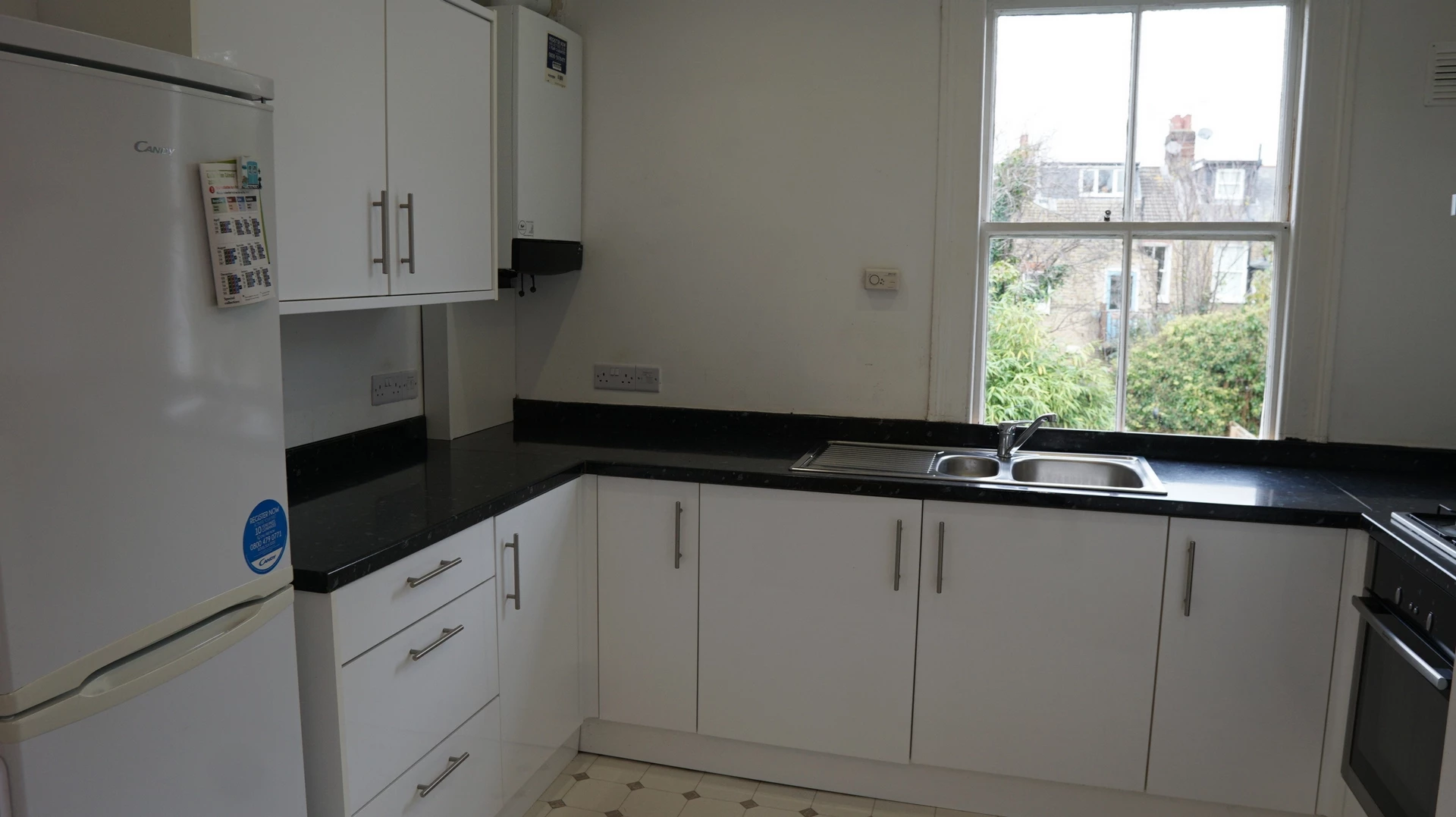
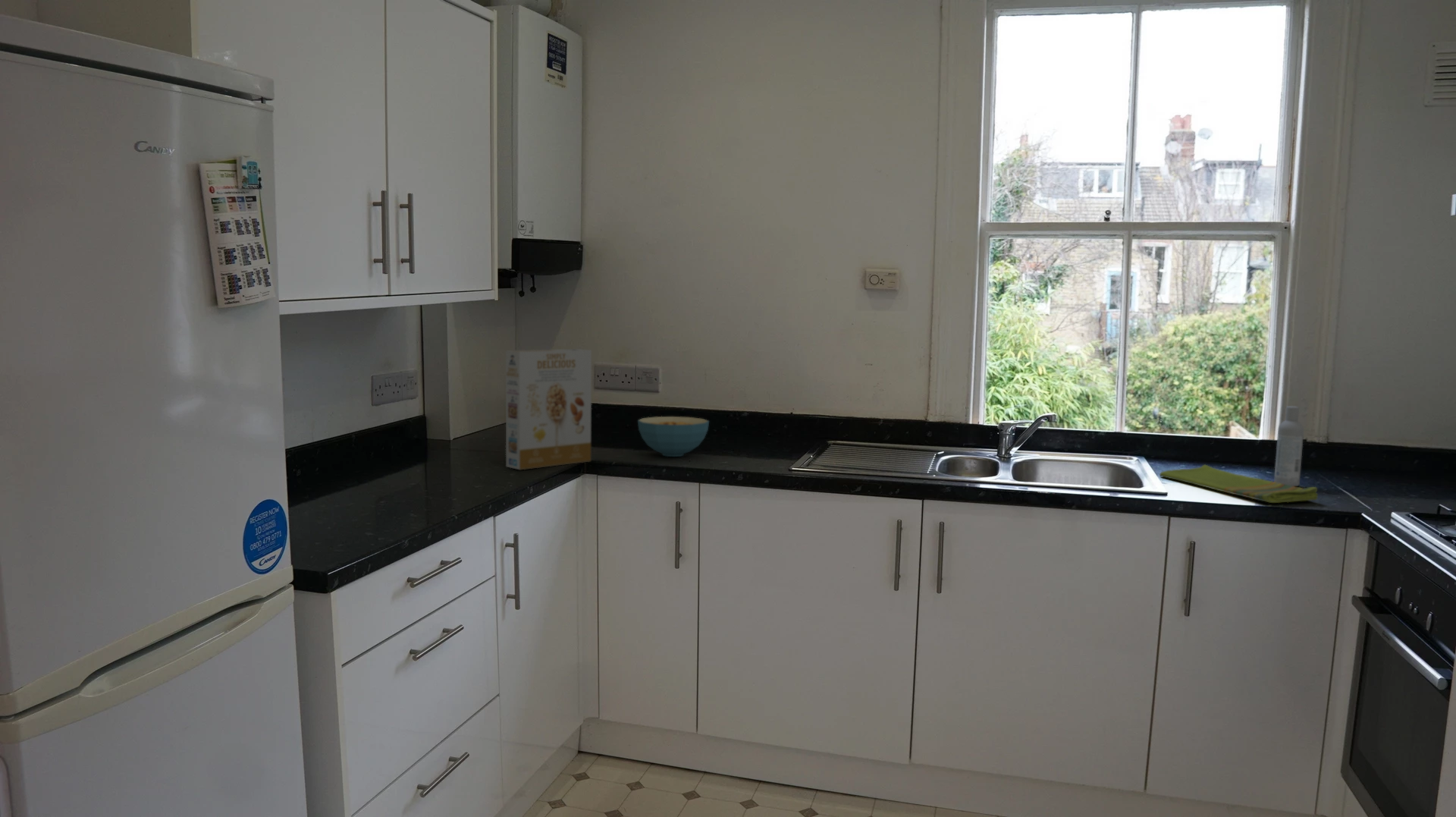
+ cereal box [505,348,592,470]
+ bottle [1273,405,1304,487]
+ cereal bowl [637,416,710,457]
+ dish towel [1159,463,1318,504]
